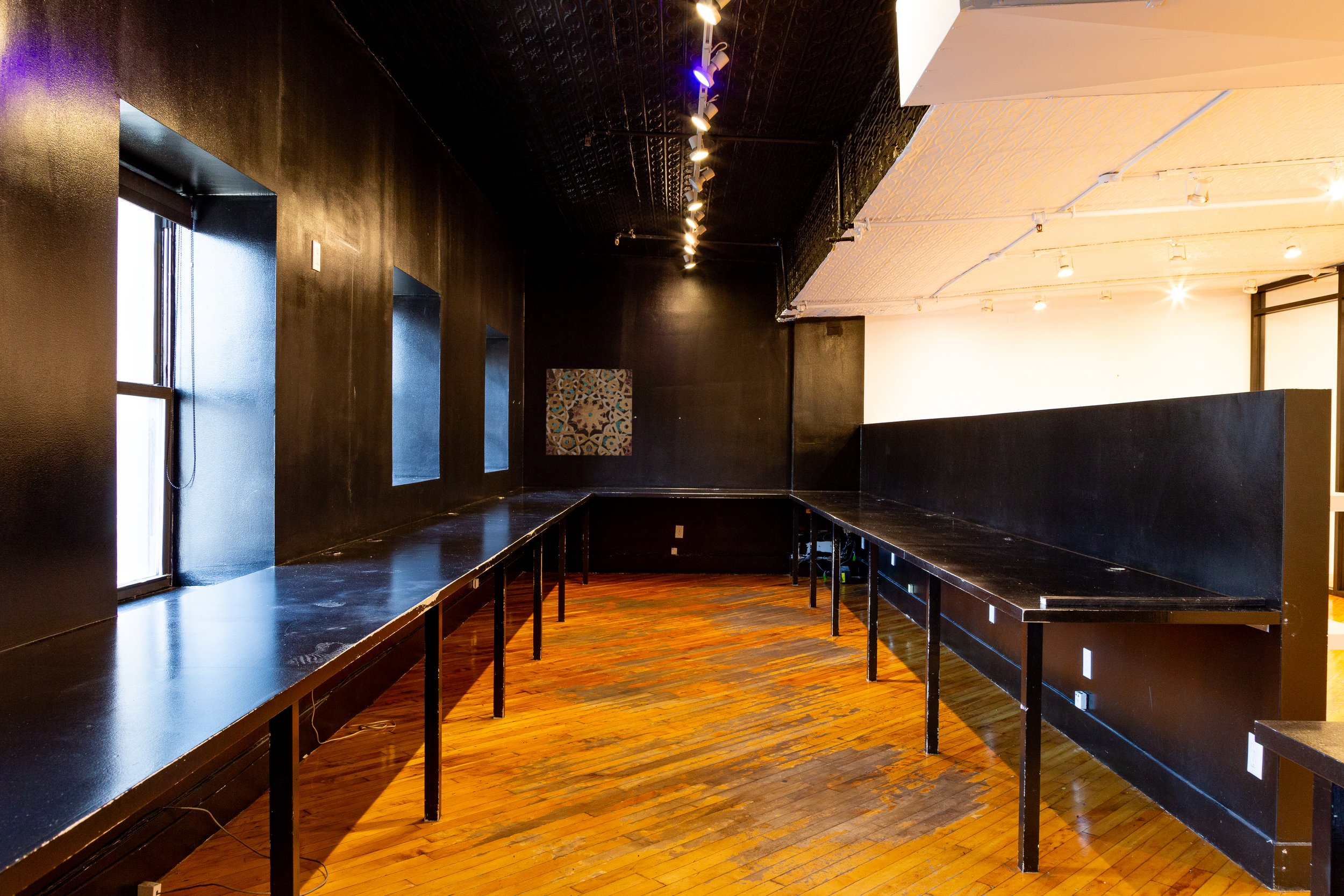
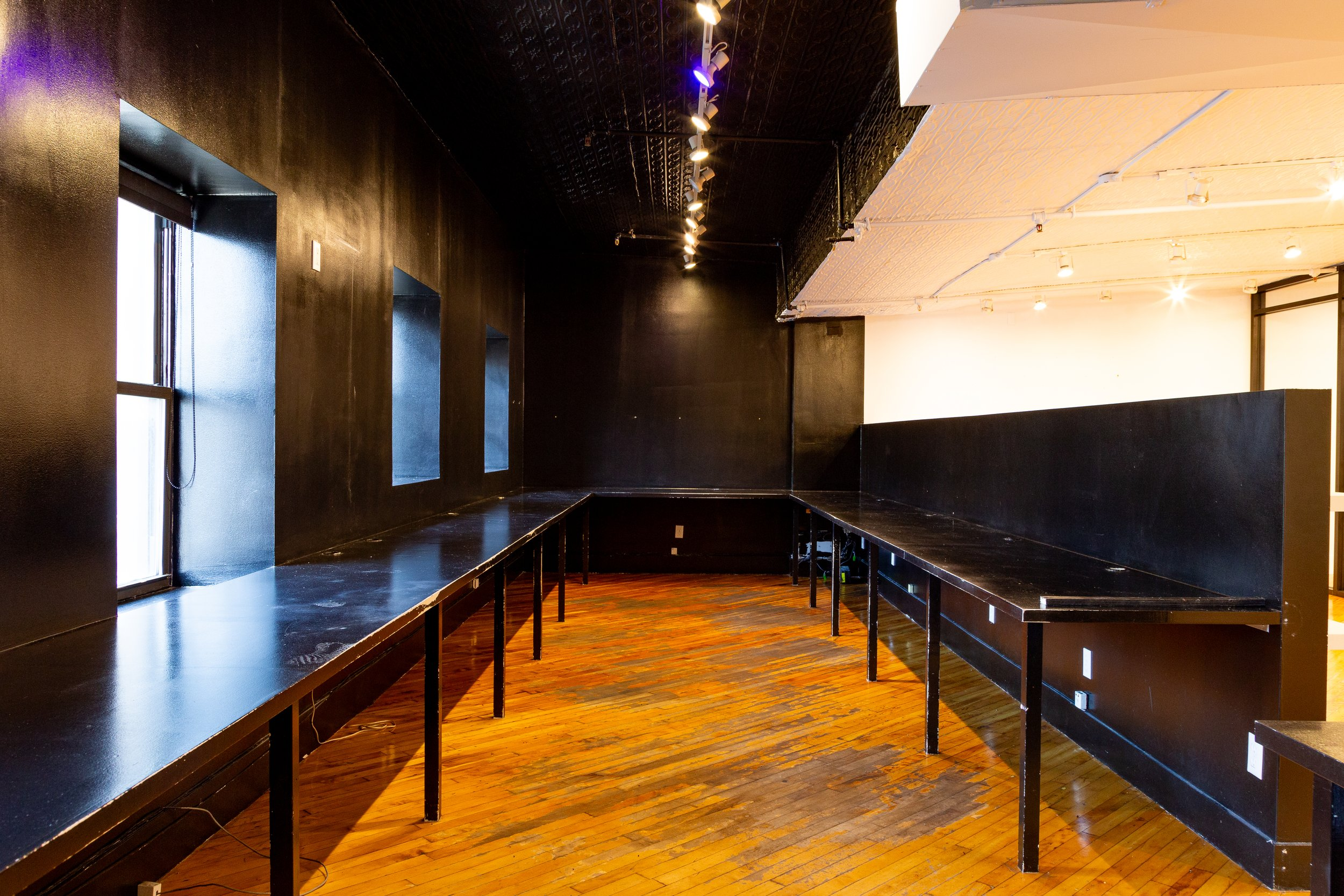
- wall art [546,368,633,456]
